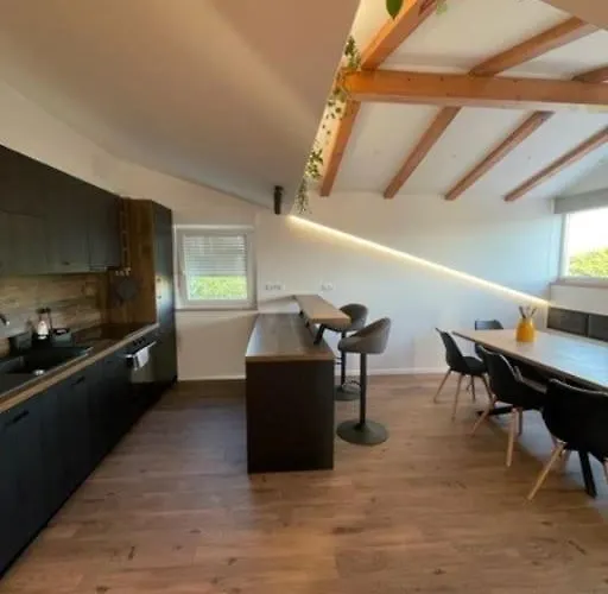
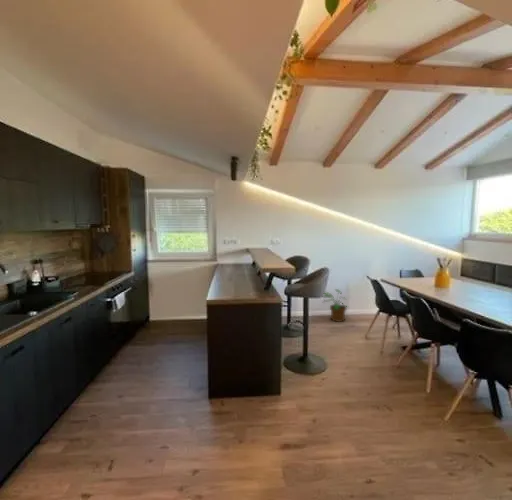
+ potted plant [322,288,350,323]
